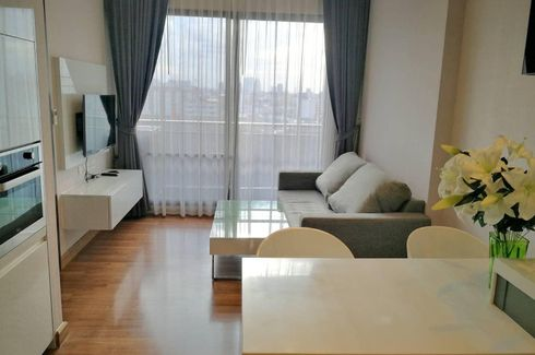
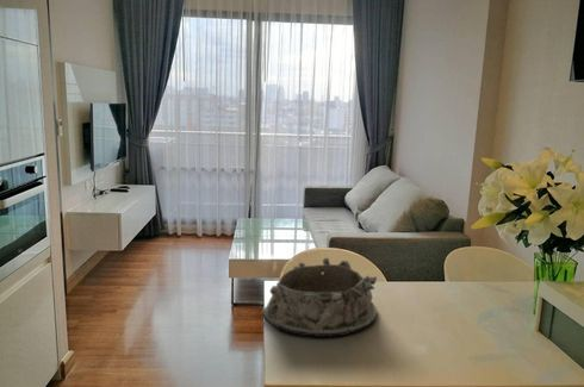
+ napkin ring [261,256,379,338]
